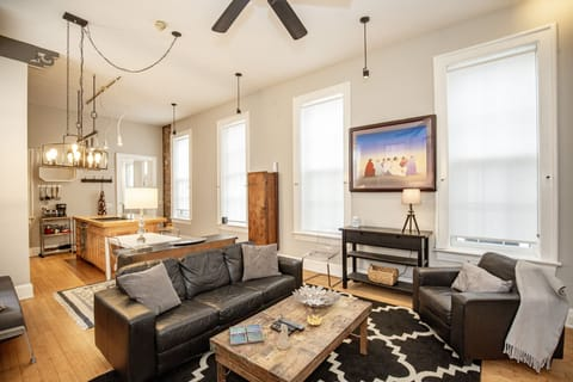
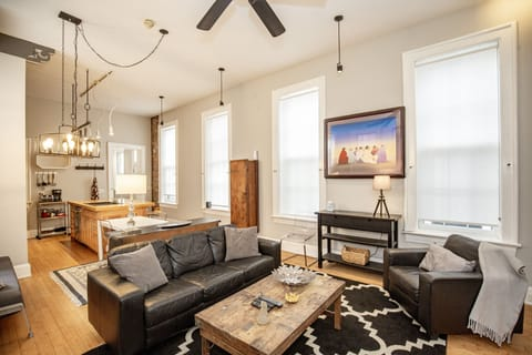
- drink coaster [229,322,266,346]
